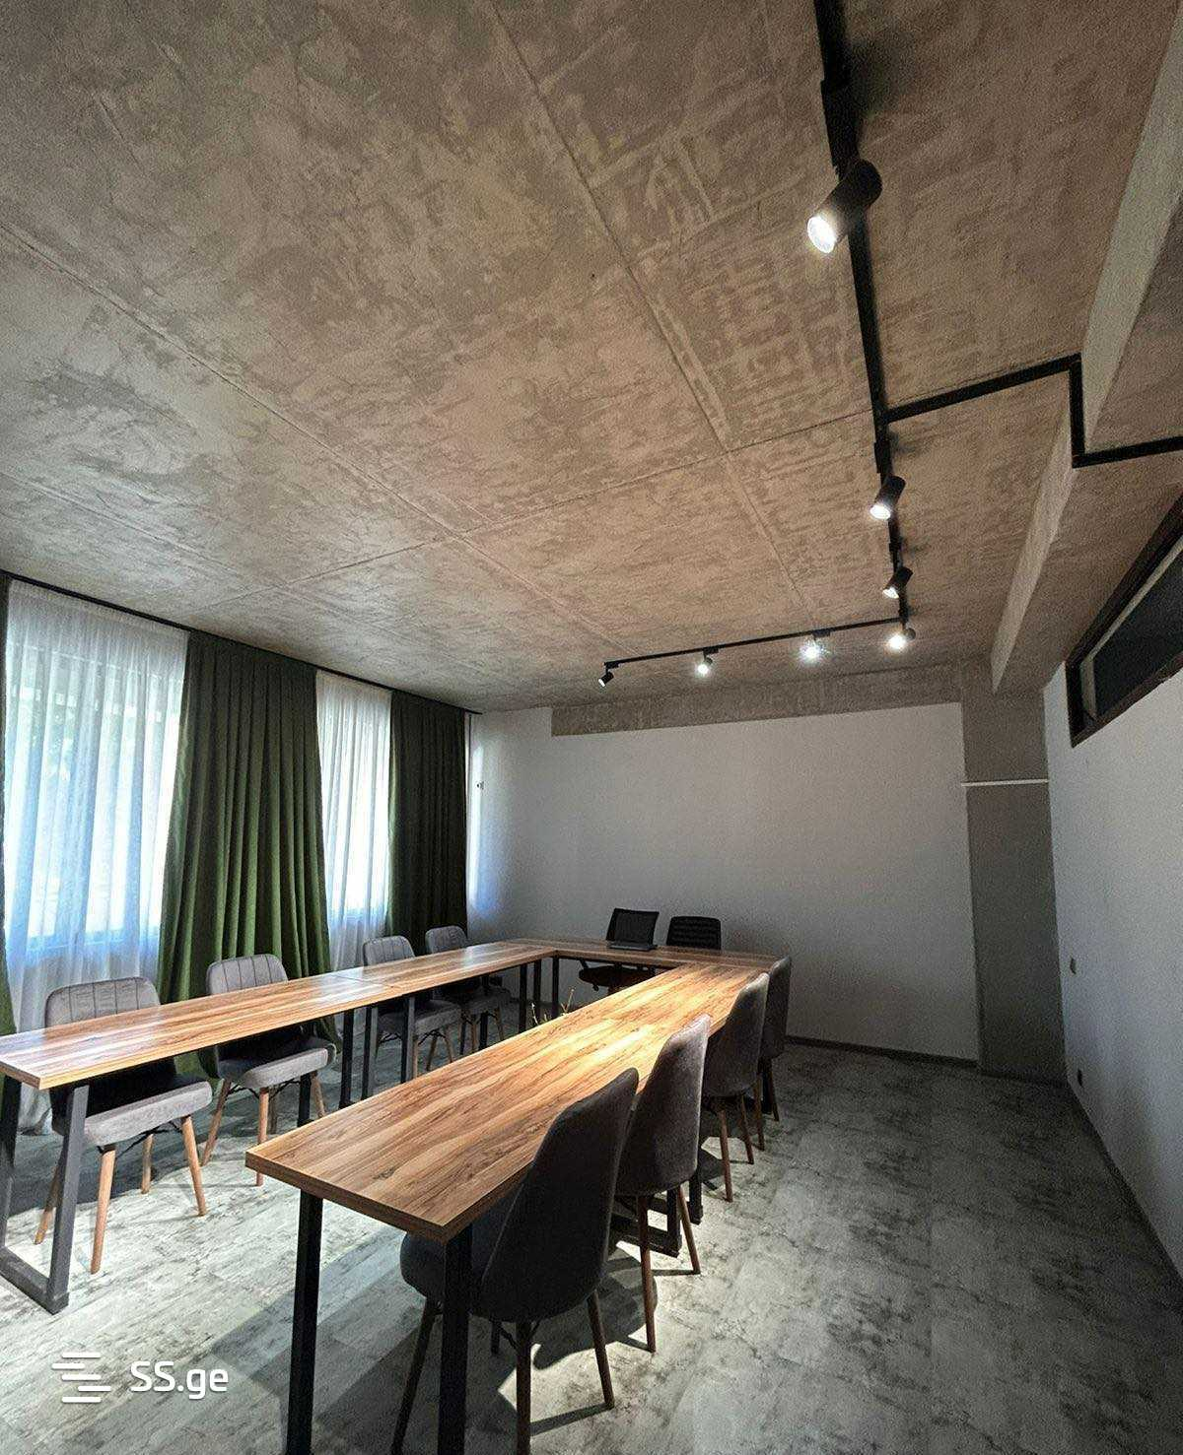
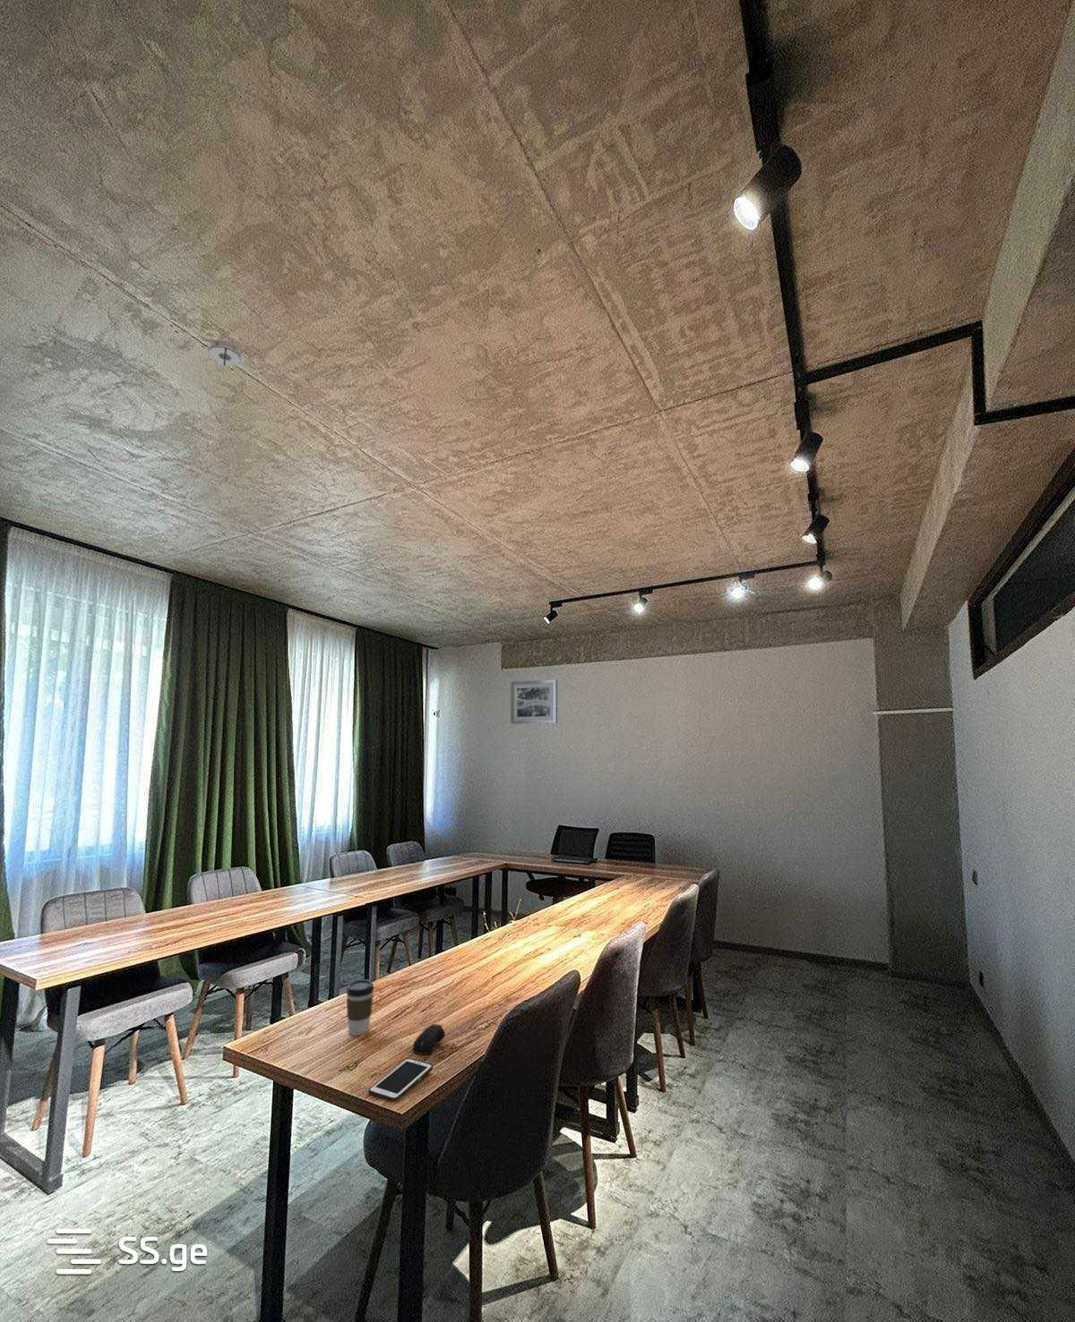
+ smoke detector [203,339,246,367]
+ wall art [510,679,558,725]
+ cell phone [369,1057,433,1102]
+ coffee cup [344,978,375,1037]
+ computer mouse [411,1023,446,1056]
